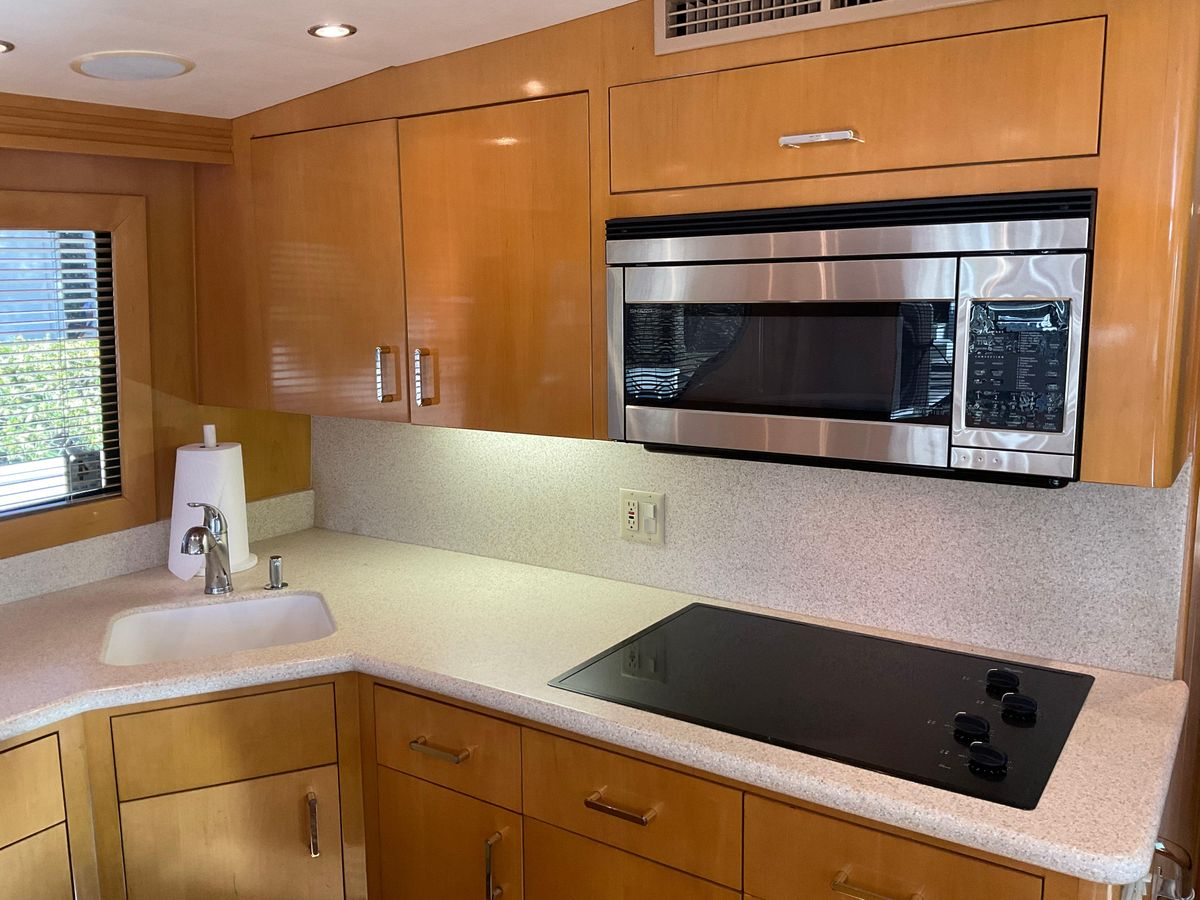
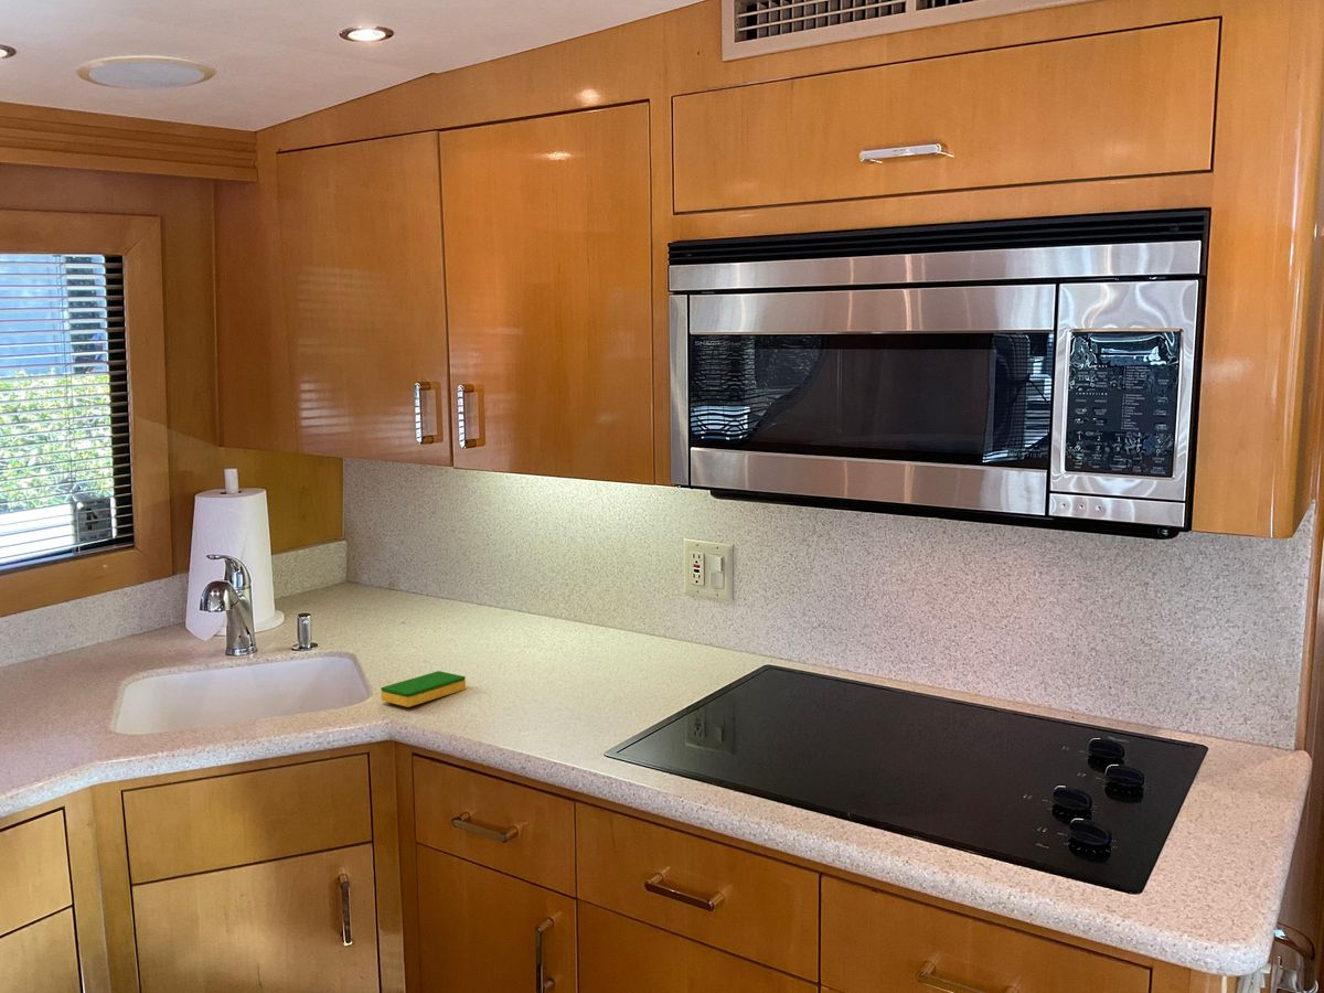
+ dish sponge [380,670,467,708]
